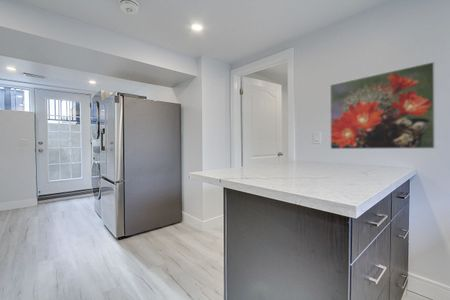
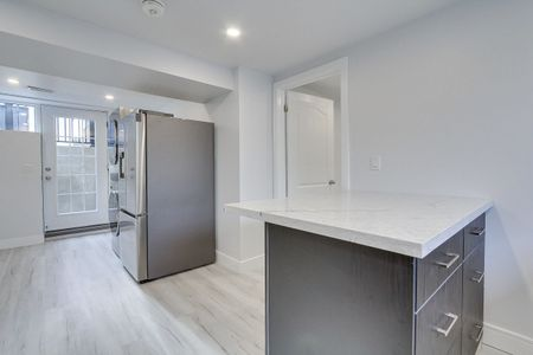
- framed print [329,61,436,150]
